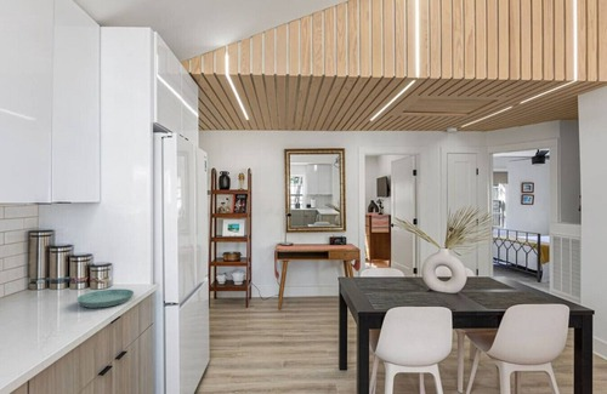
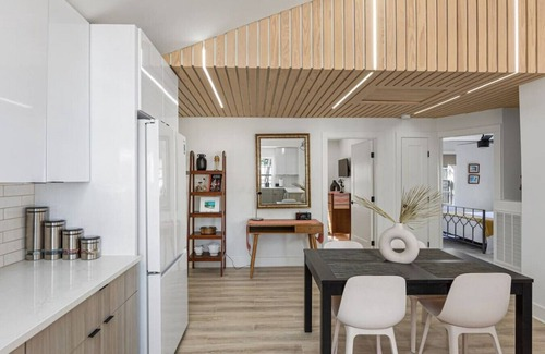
- saucer [75,287,135,309]
